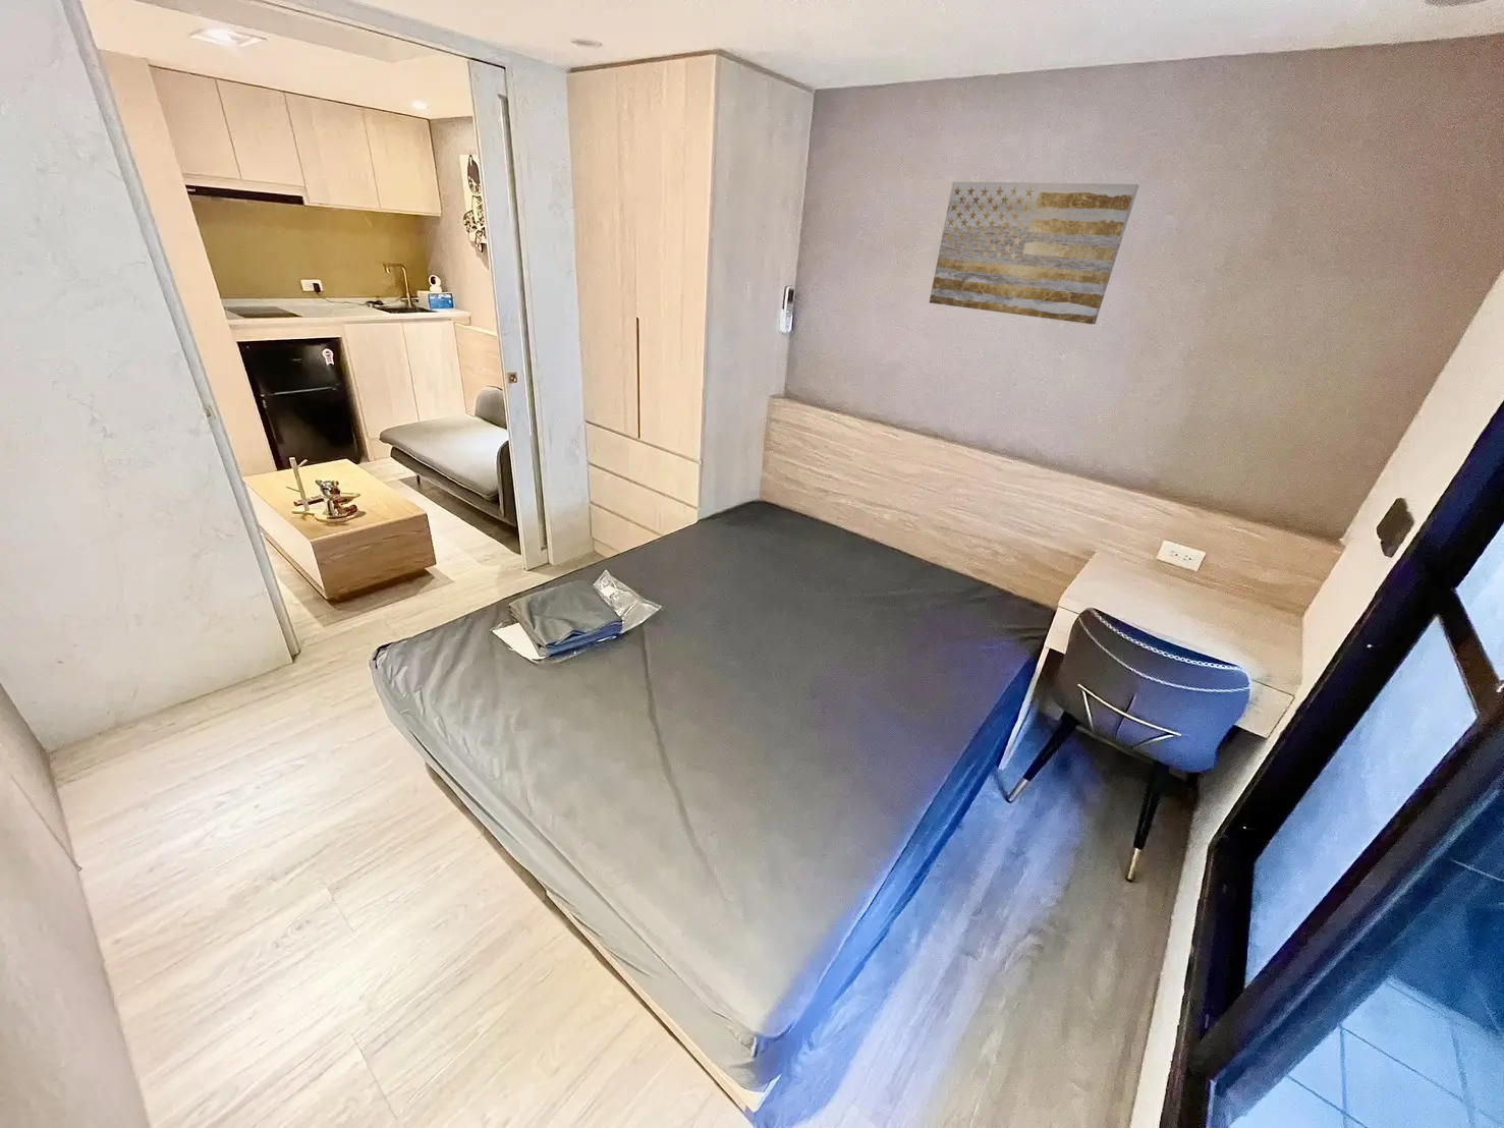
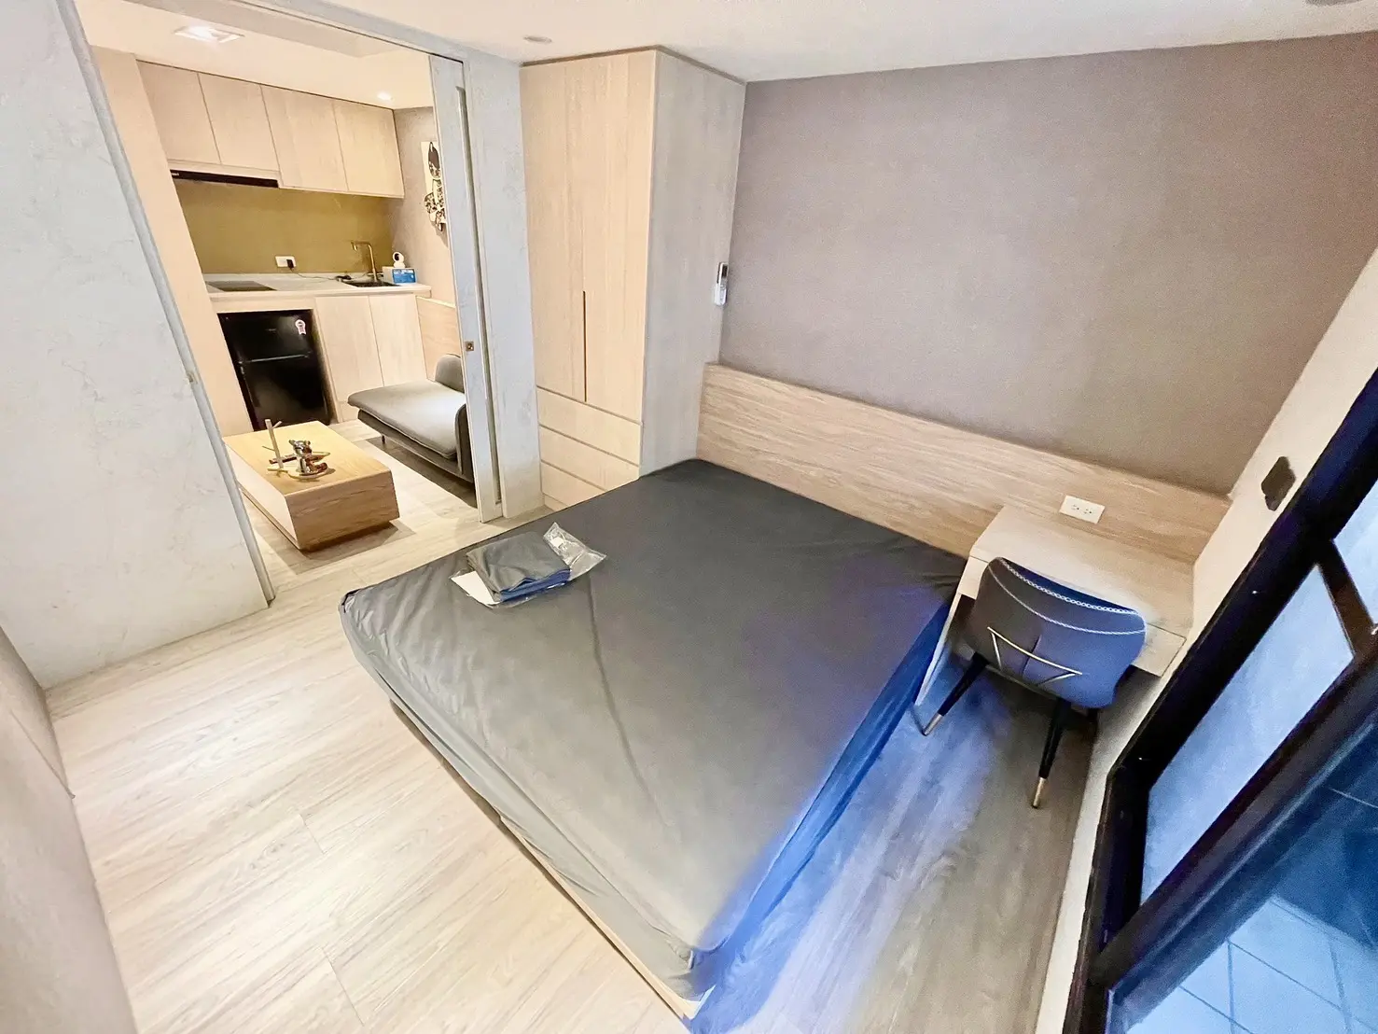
- wall art [929,181,1139,325]
